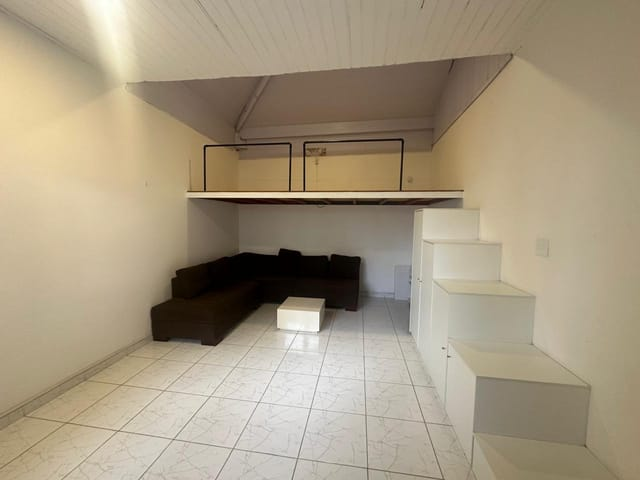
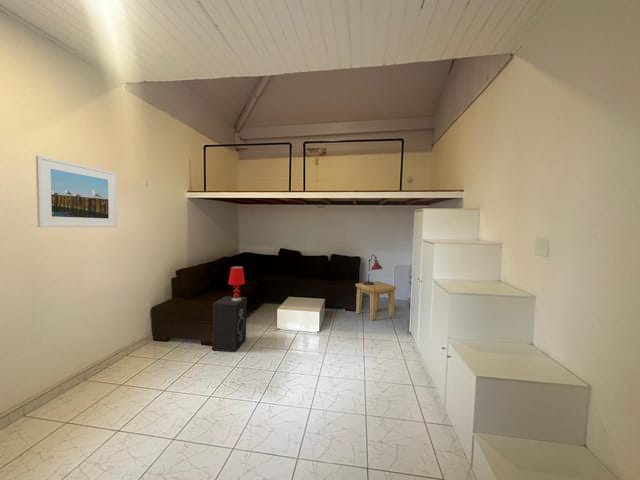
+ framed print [35,154,118,228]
+ speaker [211,295,248,353]
+ side table [355,280,397,321]
+ table lamp [227,265,246,301]
+ lamp [362,254,384,285]
